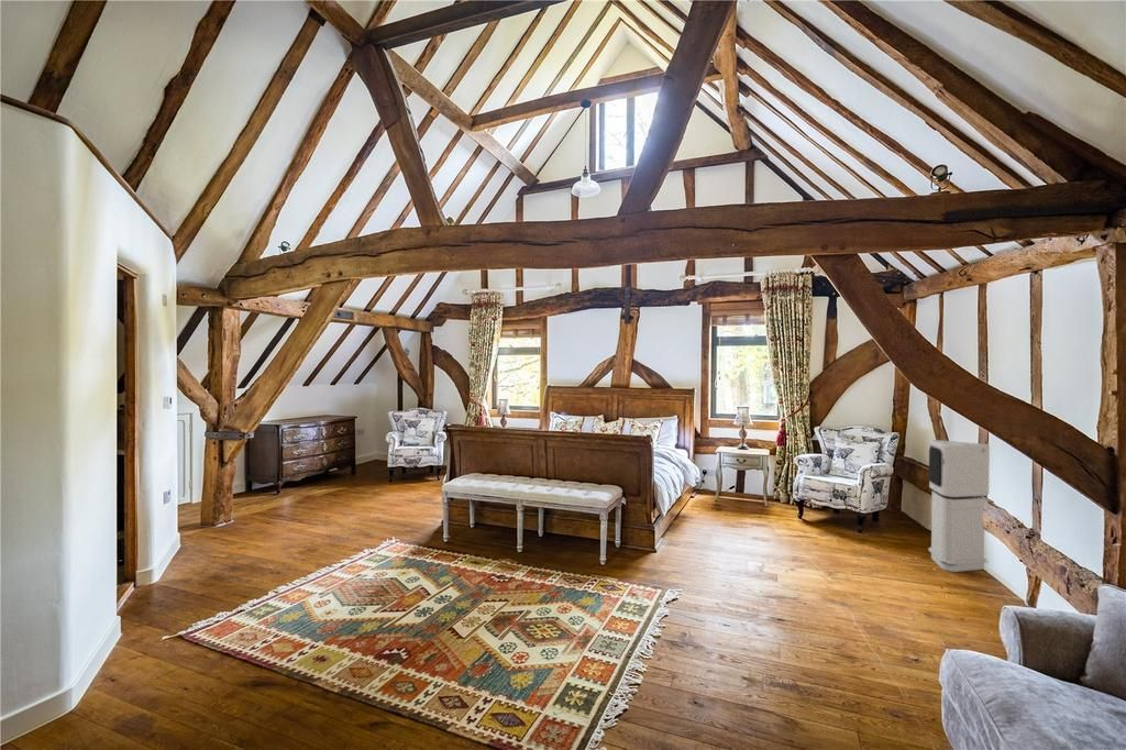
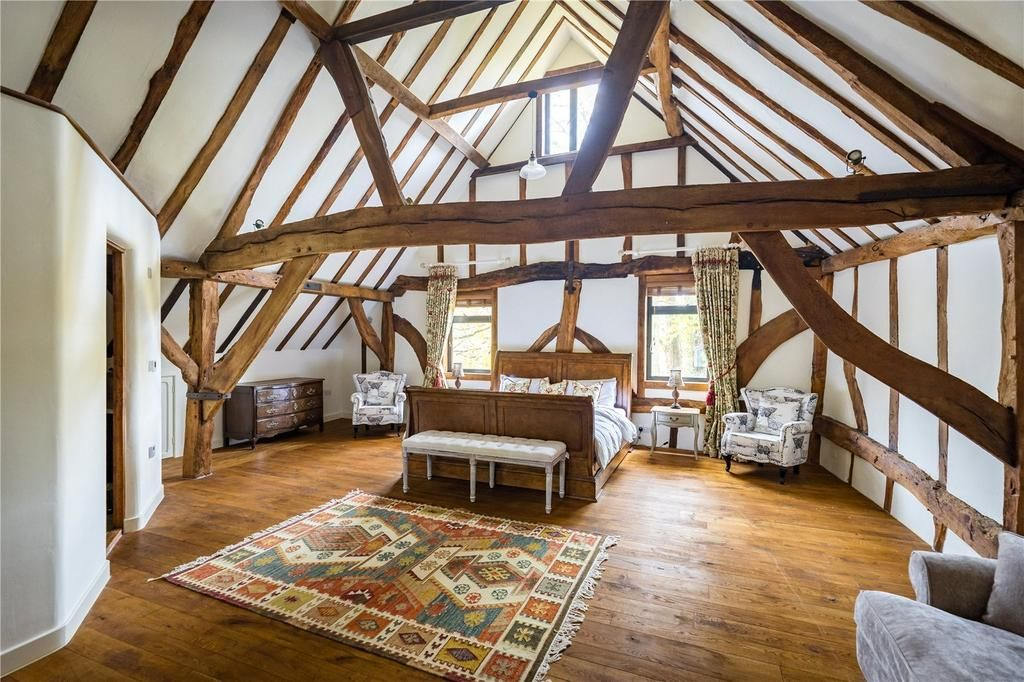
- air purifier [927,439,991,573]
